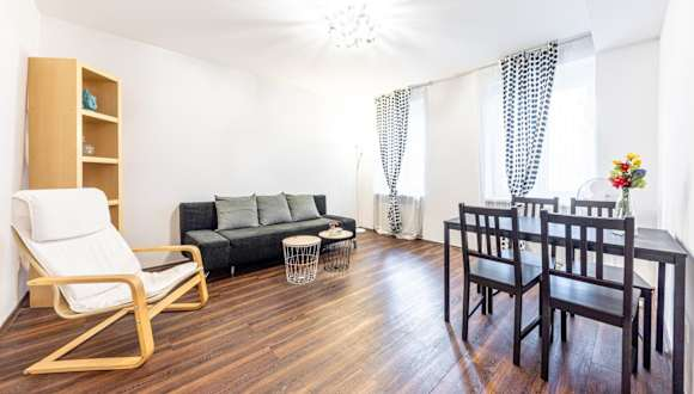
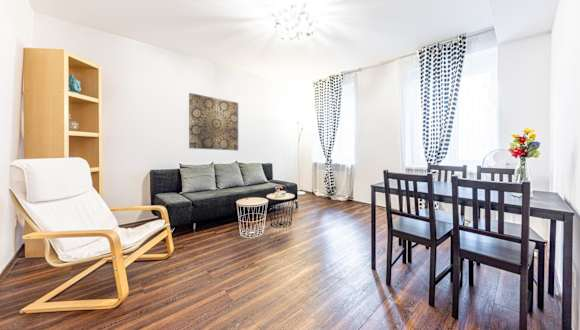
+ wall art [188,92,239,151]
